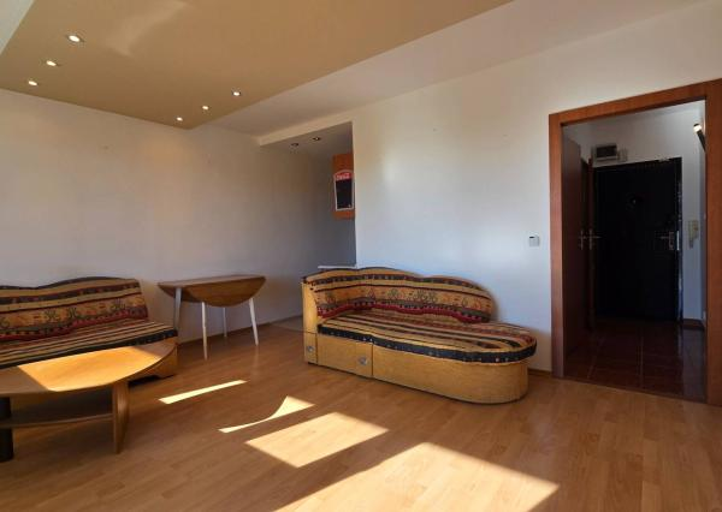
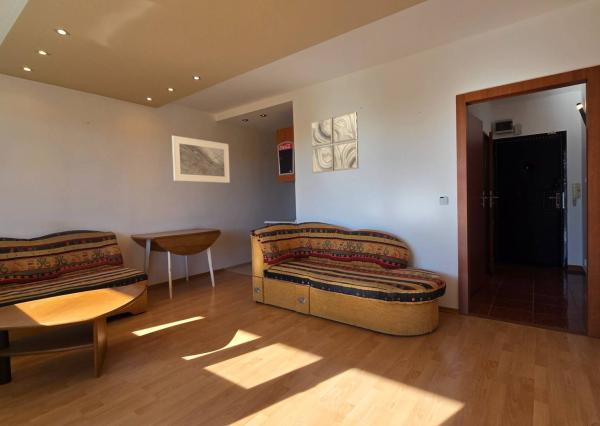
+ wall art [310,110,359,174]
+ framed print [171,135,231,184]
